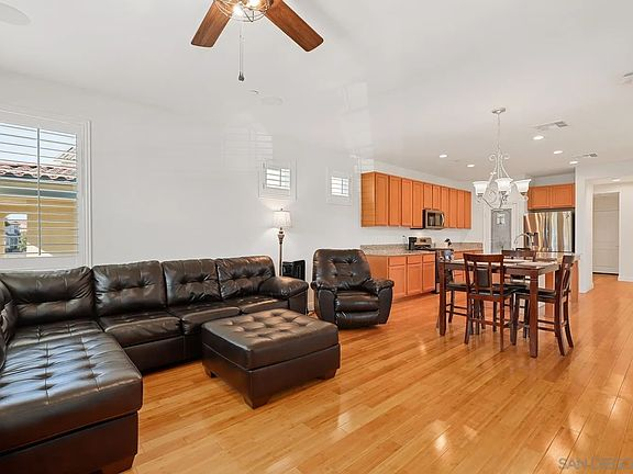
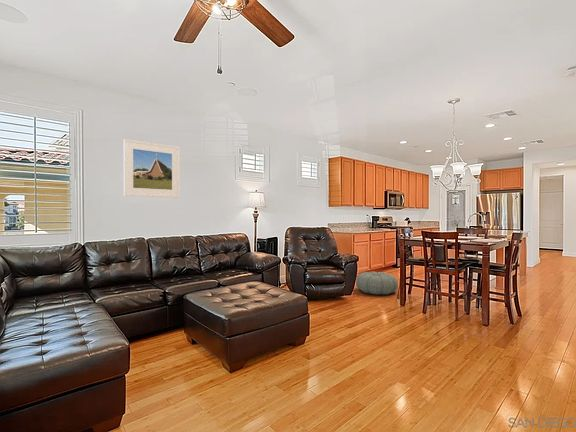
+ pouf [355,271,399,296]
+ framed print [123,138,181,199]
